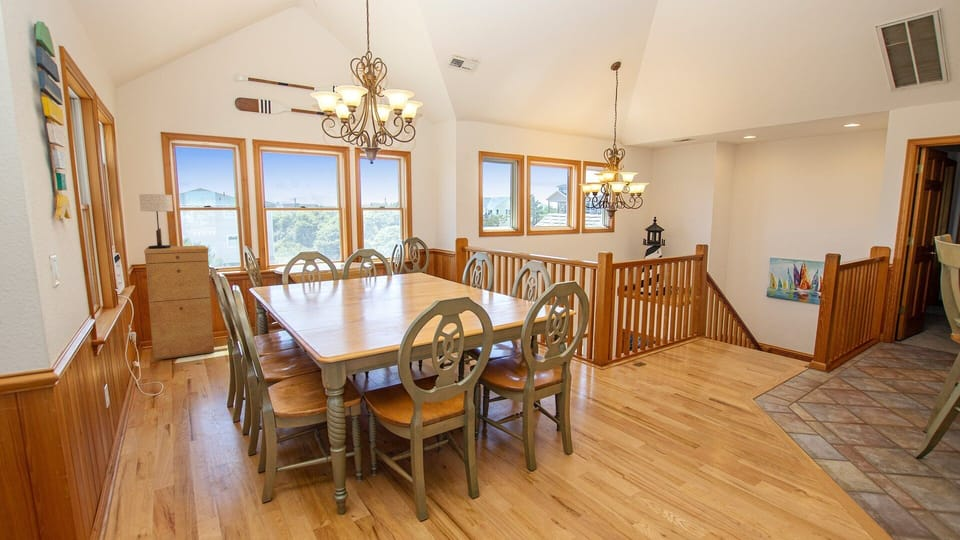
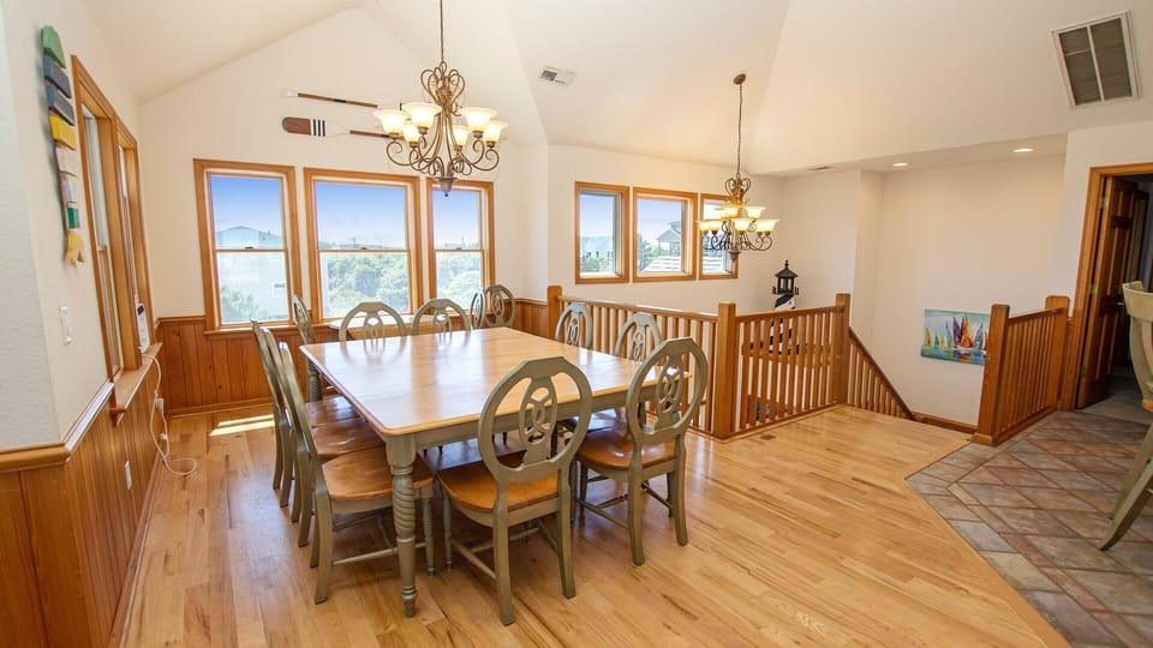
- table lamp [138,193,174,249]
- filing cabinet [143,244,215,361]
